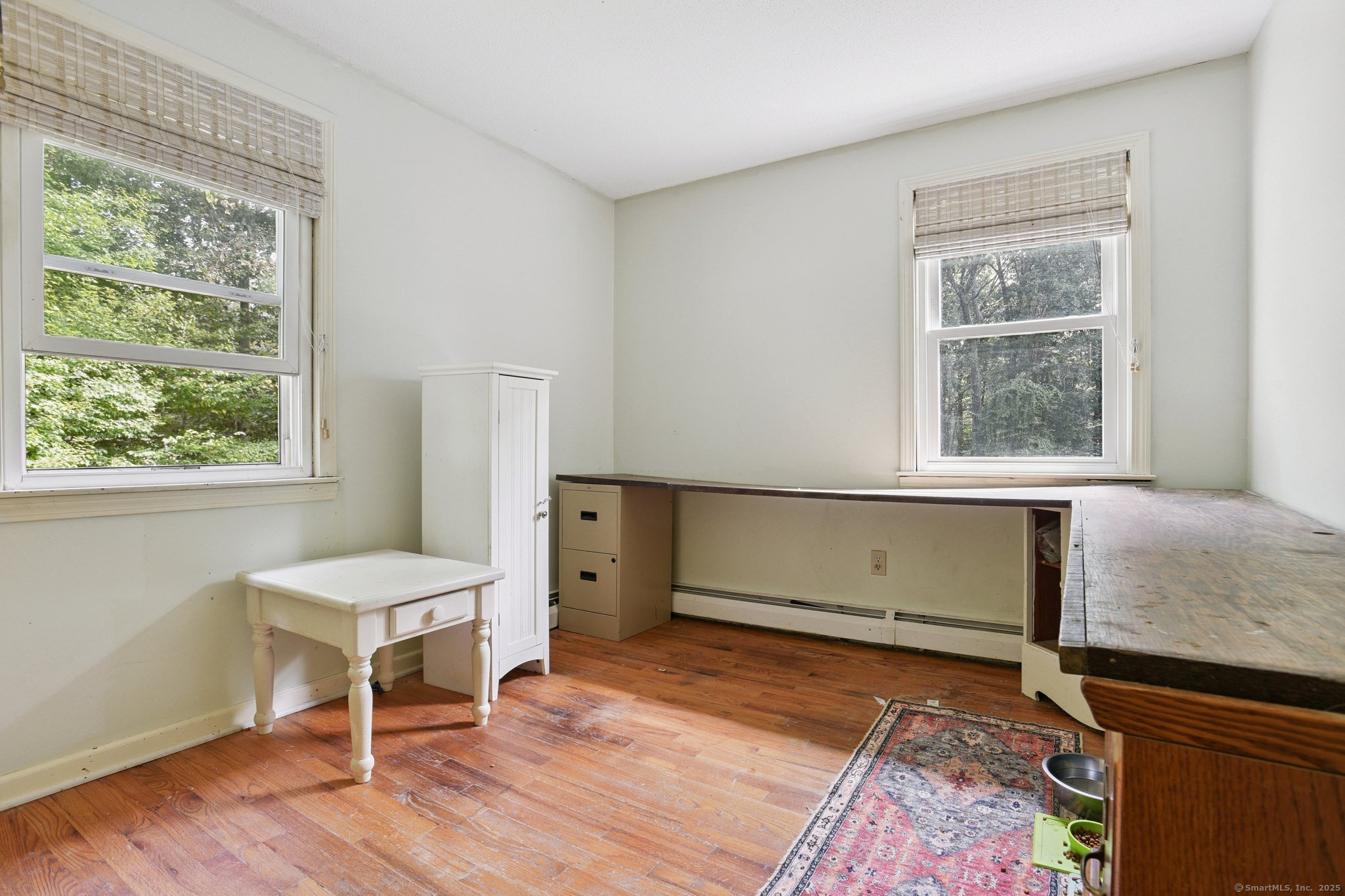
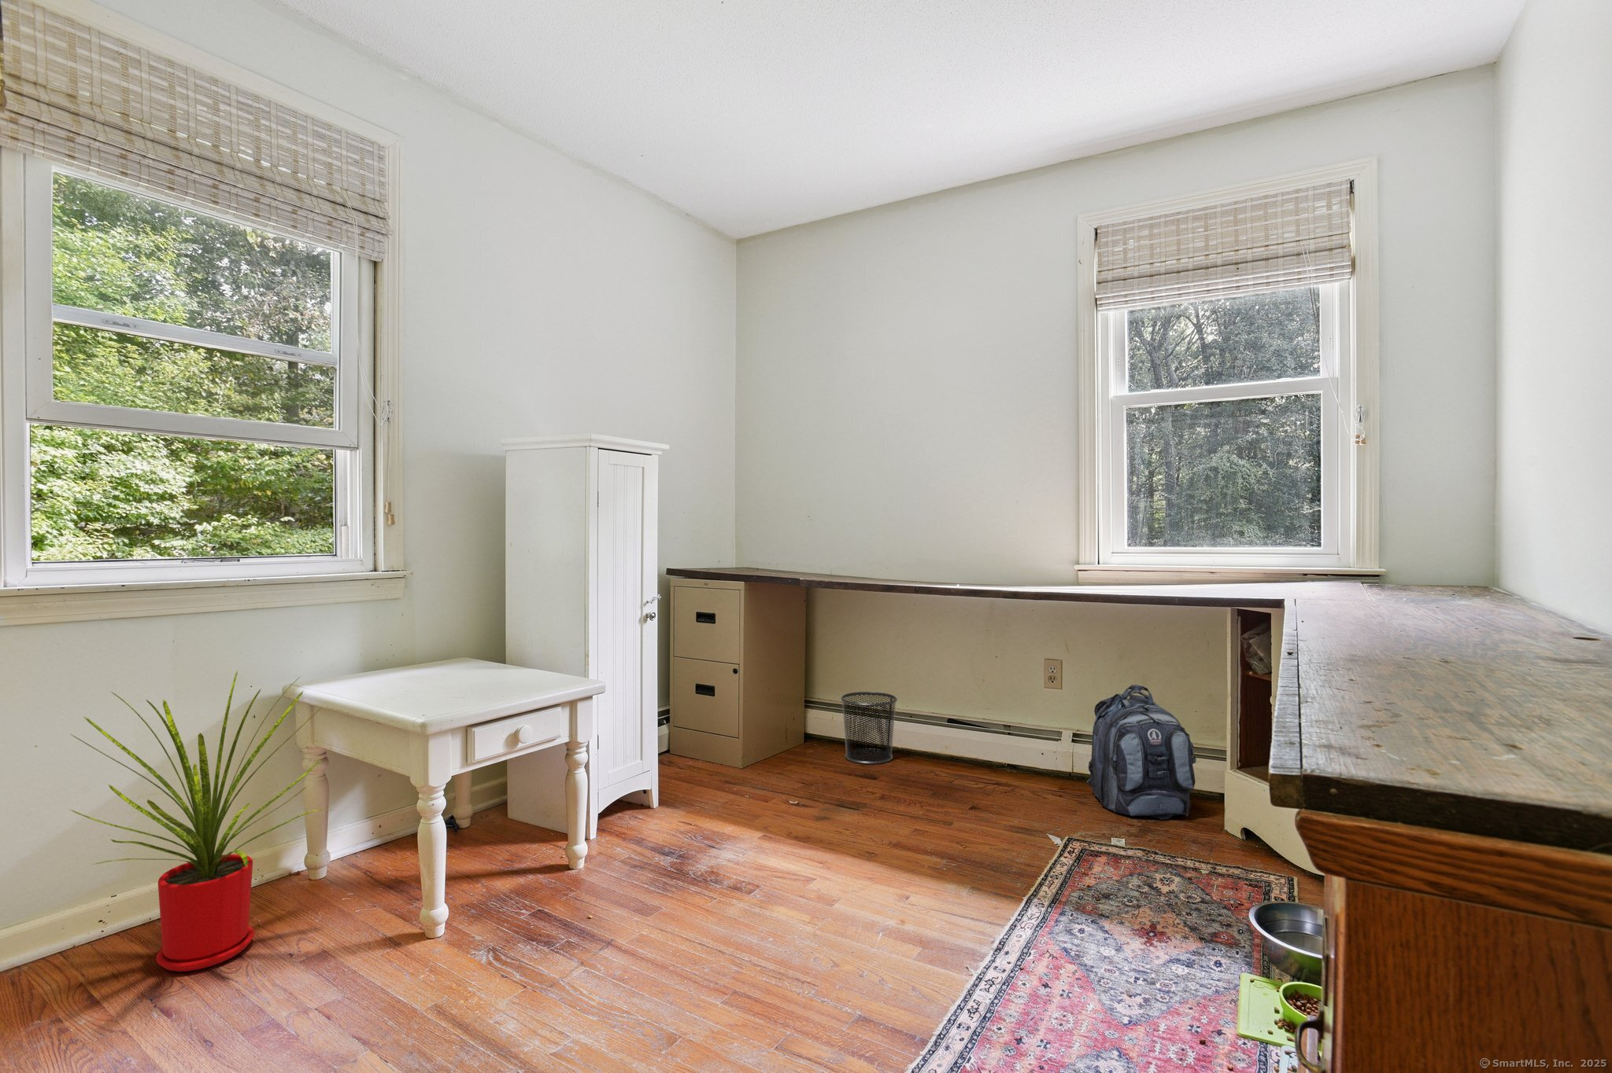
+ waste bin [840,691,898,765]
+ house plant [70,671,333,972]
+ backpack [1086,684,1197,820]
